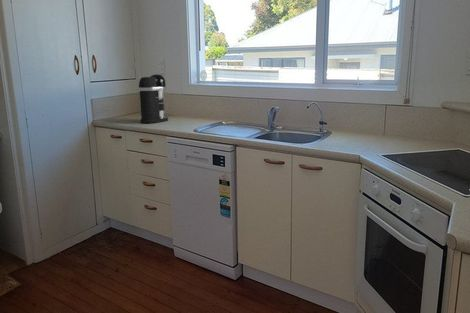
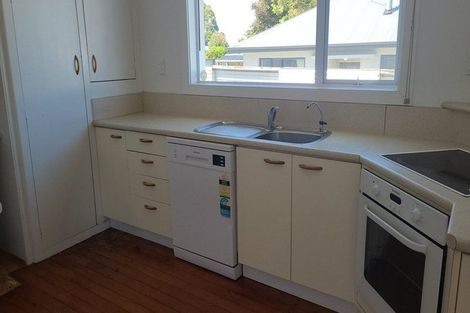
- coffee maker [138,73,169,124]
